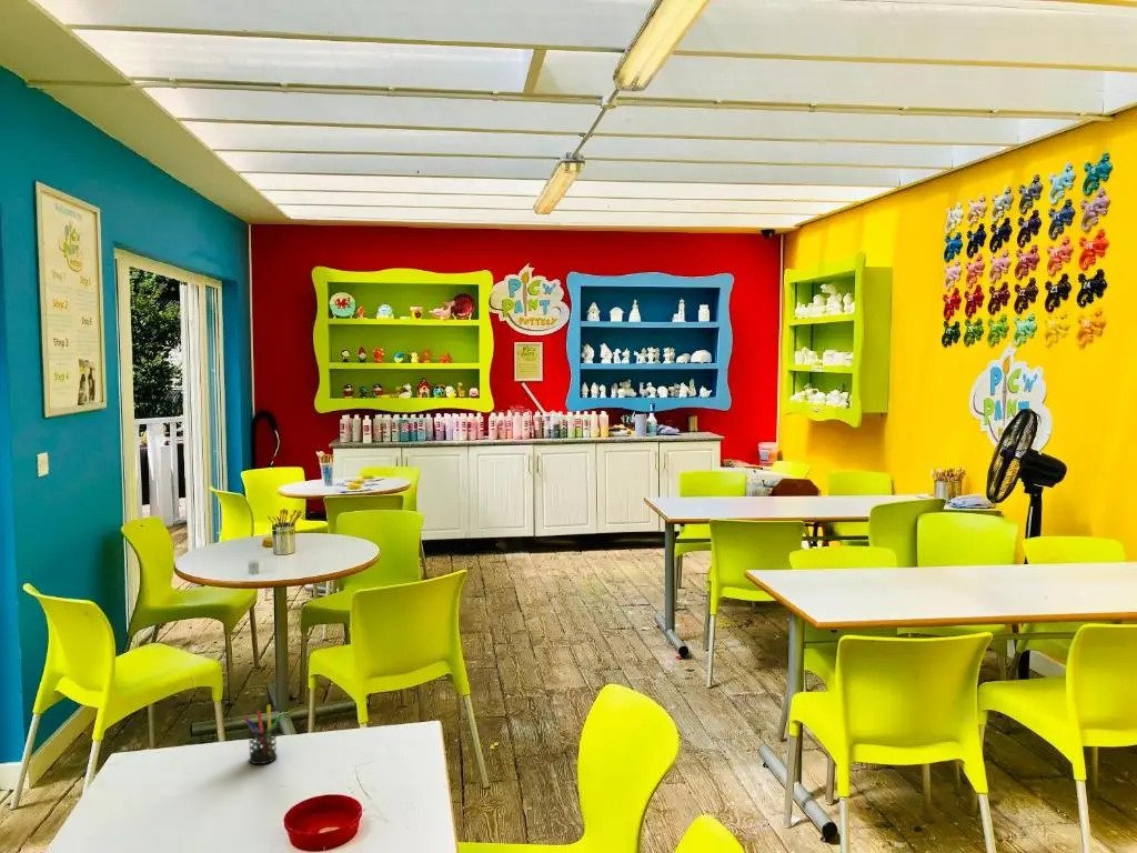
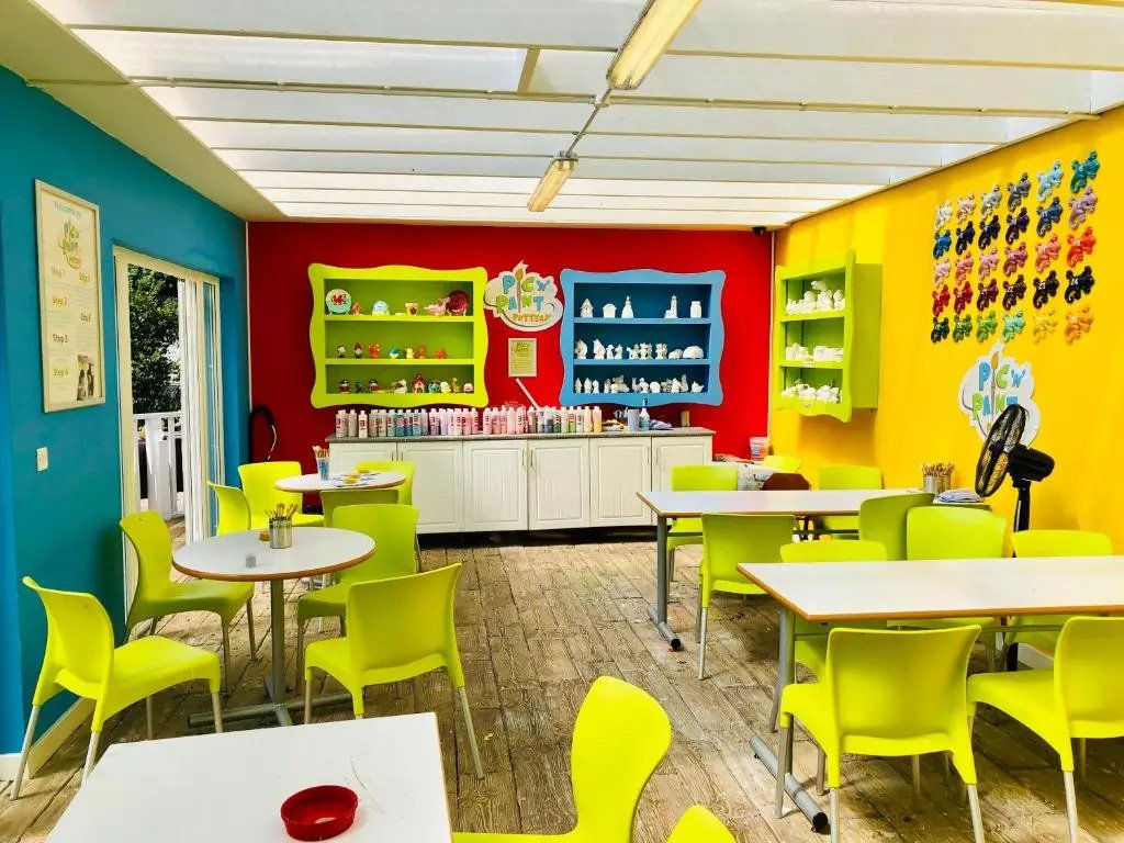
- pen holder [243,703,284,765]
